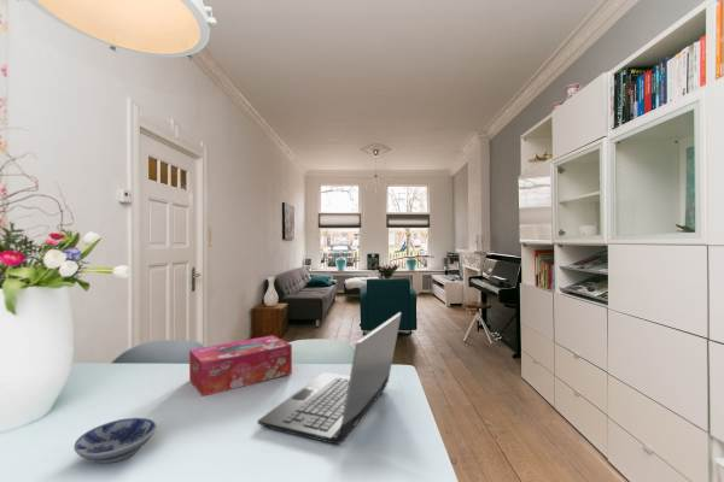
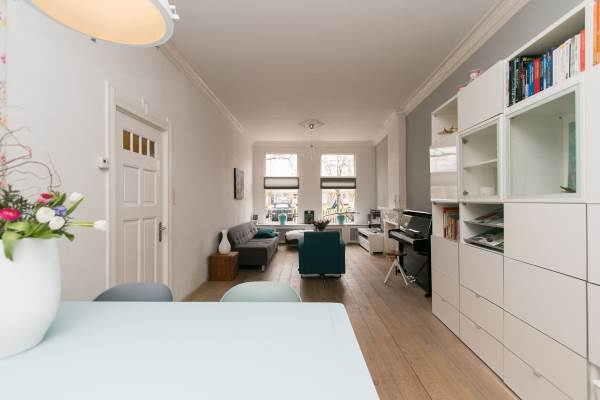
- tissue box [188,334,293,398]
- laptop computer [257,311,403,446]
- bowl [72,417,158,464]
